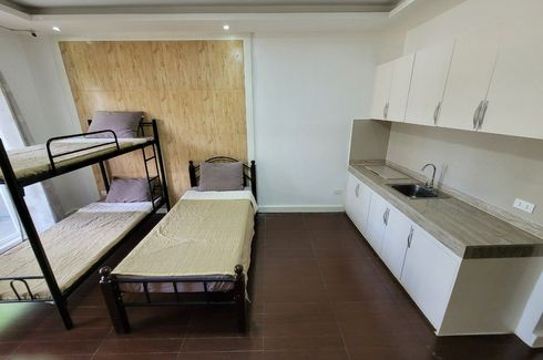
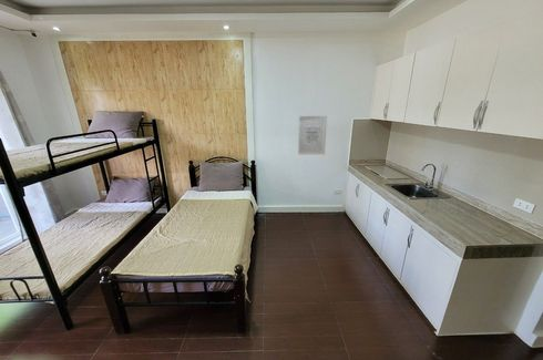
+ wall art [297,115,328,155]
